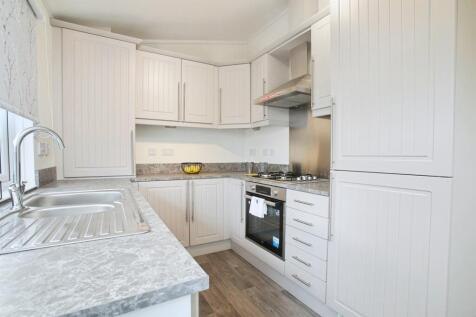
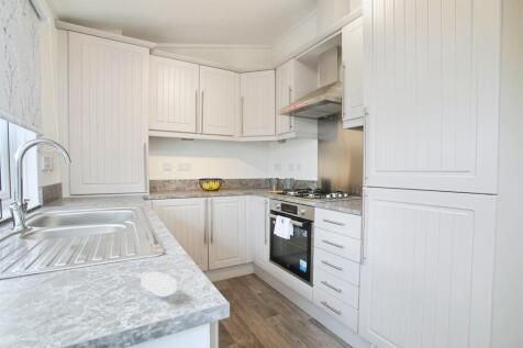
+ soap bar [141,271,178,296]
